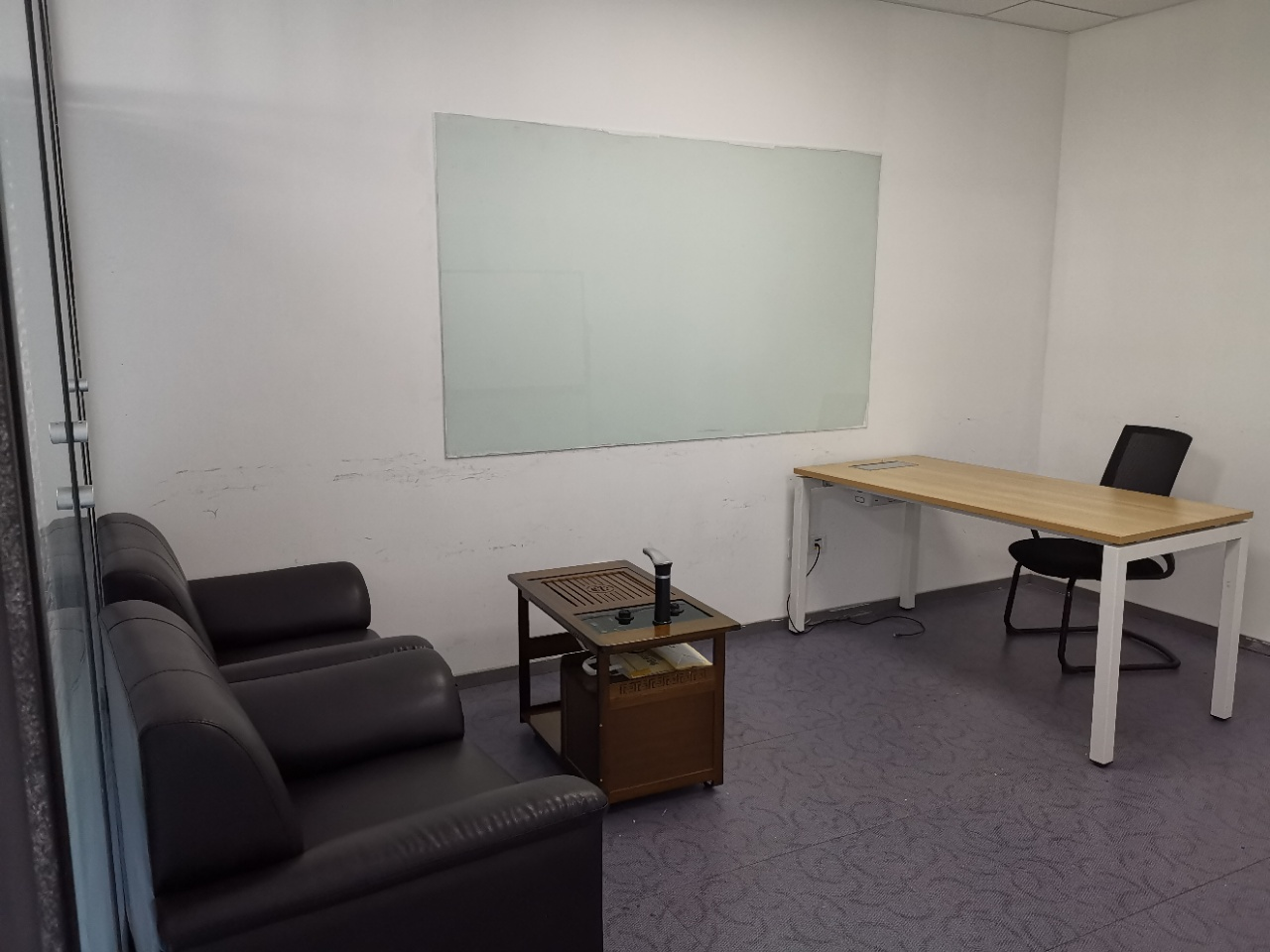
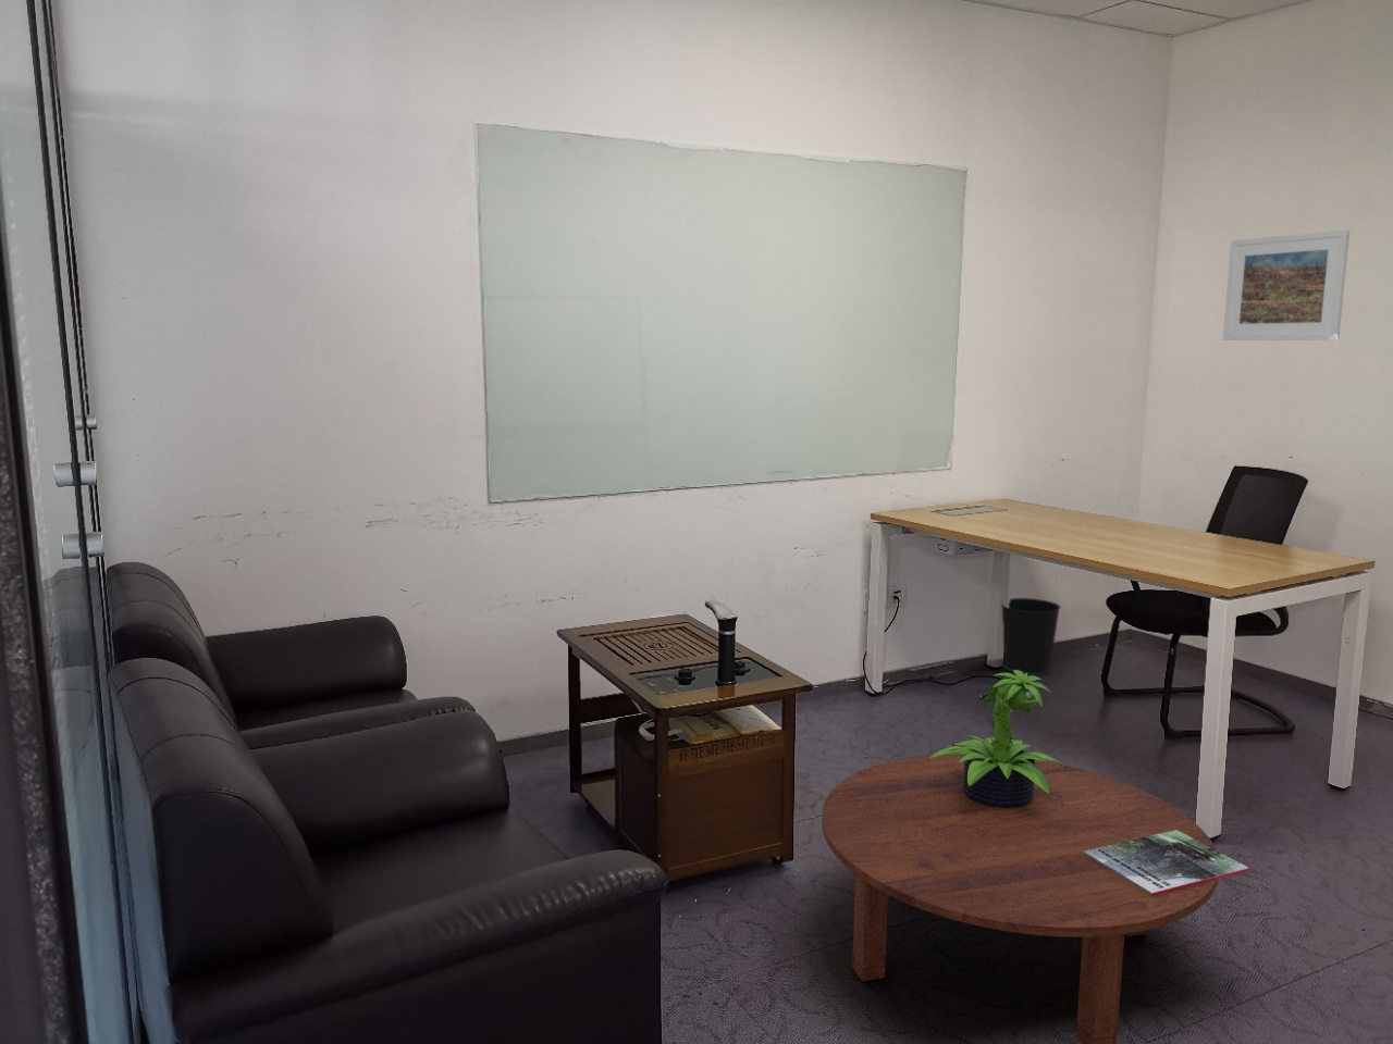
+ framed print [1222,228,1350,341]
+ wastebasket [1001,597,1062,677]
+ magazine [1084,830,1250,896]
+ coffee table [820,753,1220,1044]
+ potted plant [929,670,1067,807]
